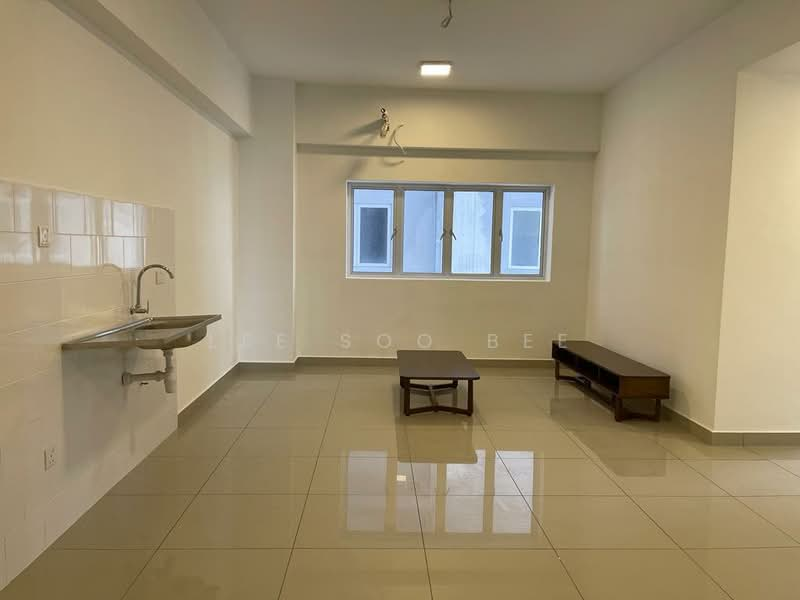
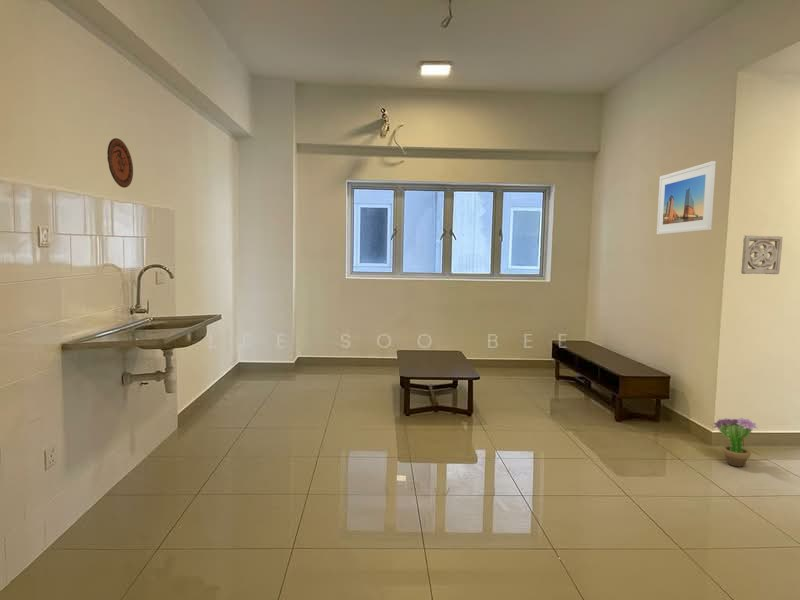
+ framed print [656,160,717,236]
+ wall ornament [740,234,784,276]
+ decorative plant [712,417,759,468]
+ decorative plate [106,137,134,189]
